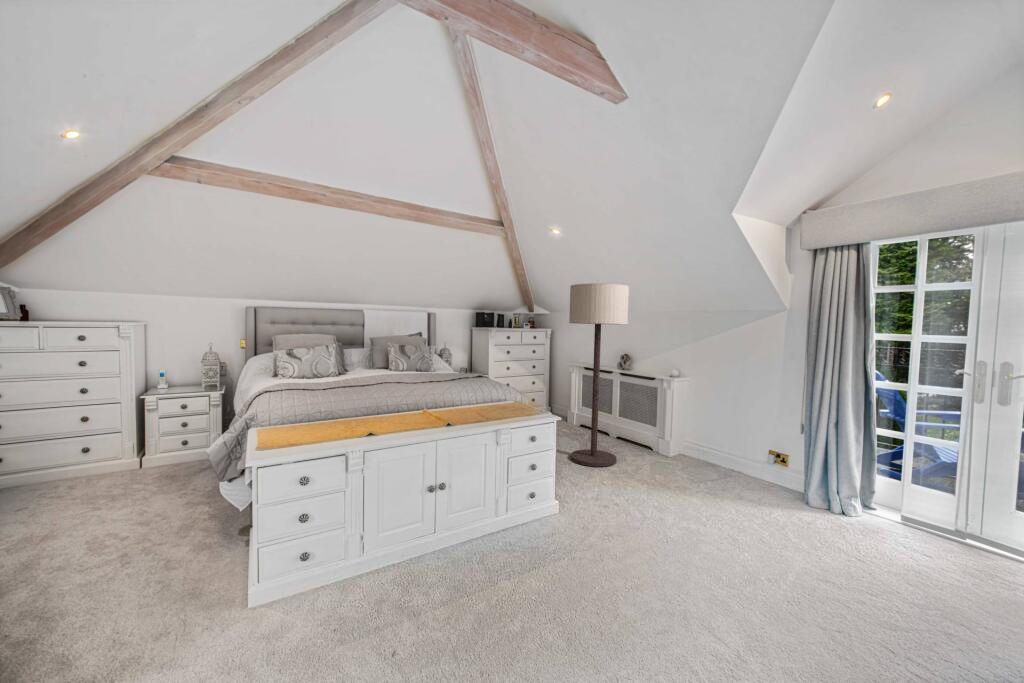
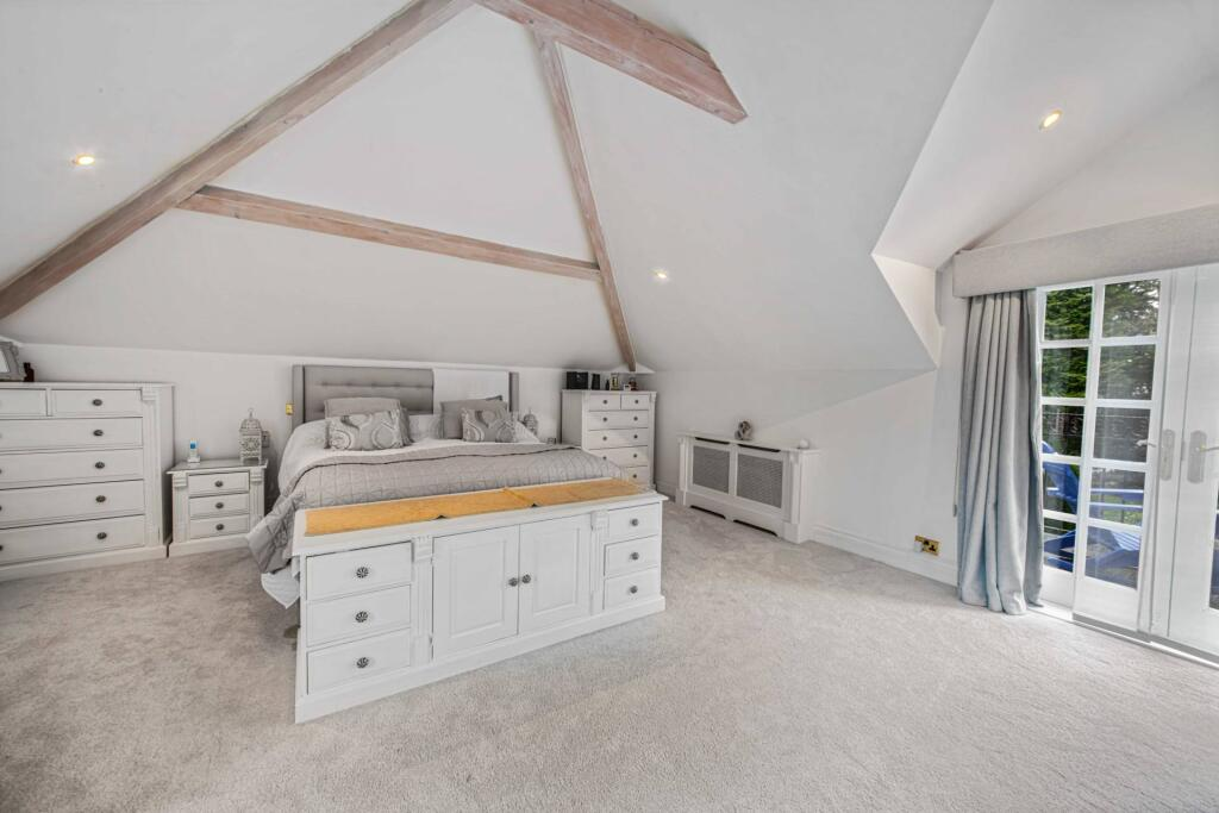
- floor lamp [568,283,630,468]
